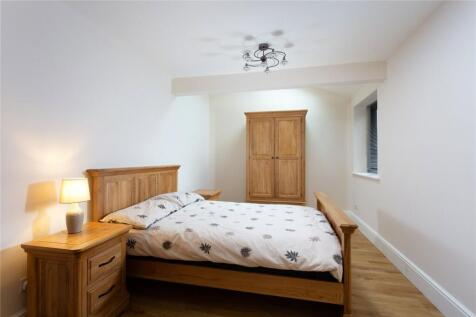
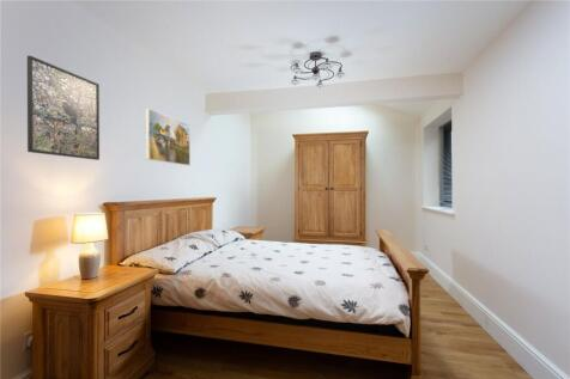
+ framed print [26,54,101,161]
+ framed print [145,108,192,166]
